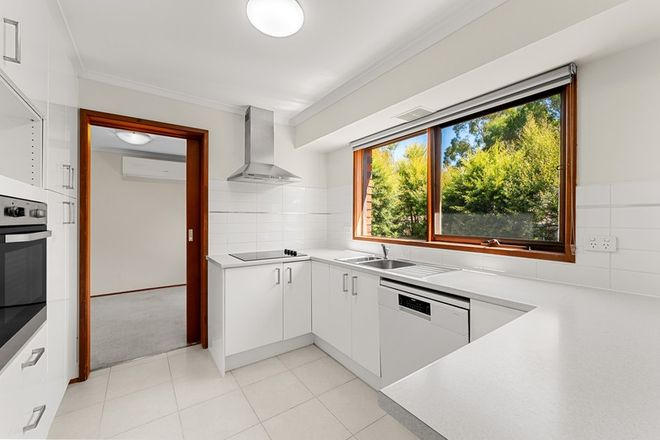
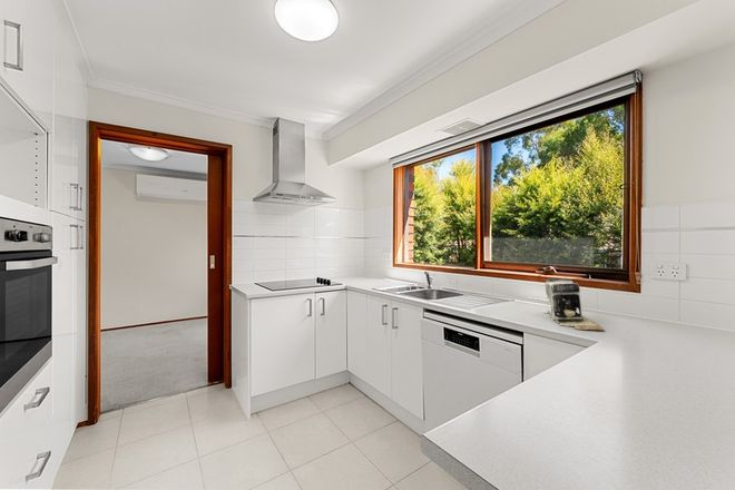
+ coffee maker [542,277,606,332]
